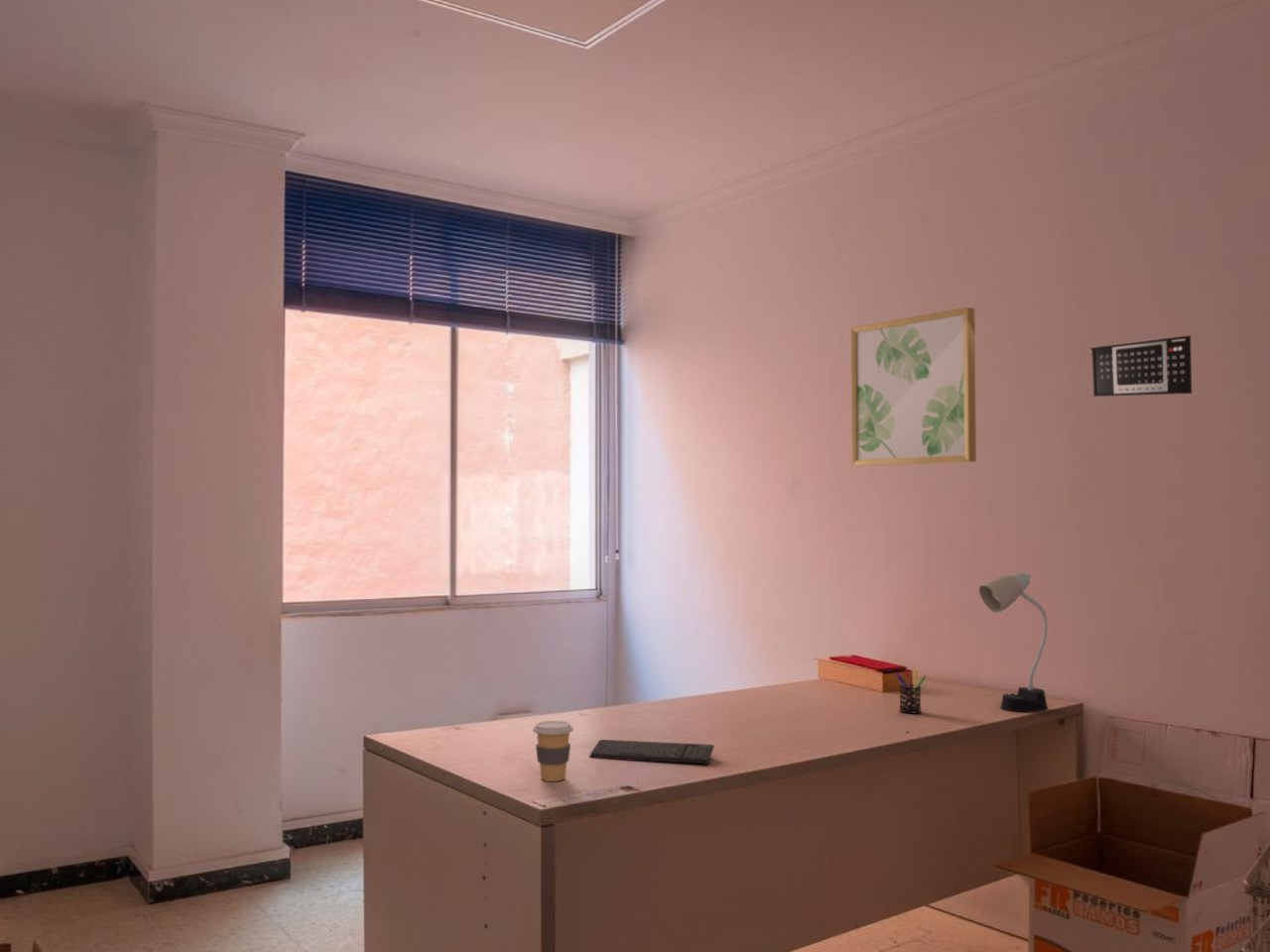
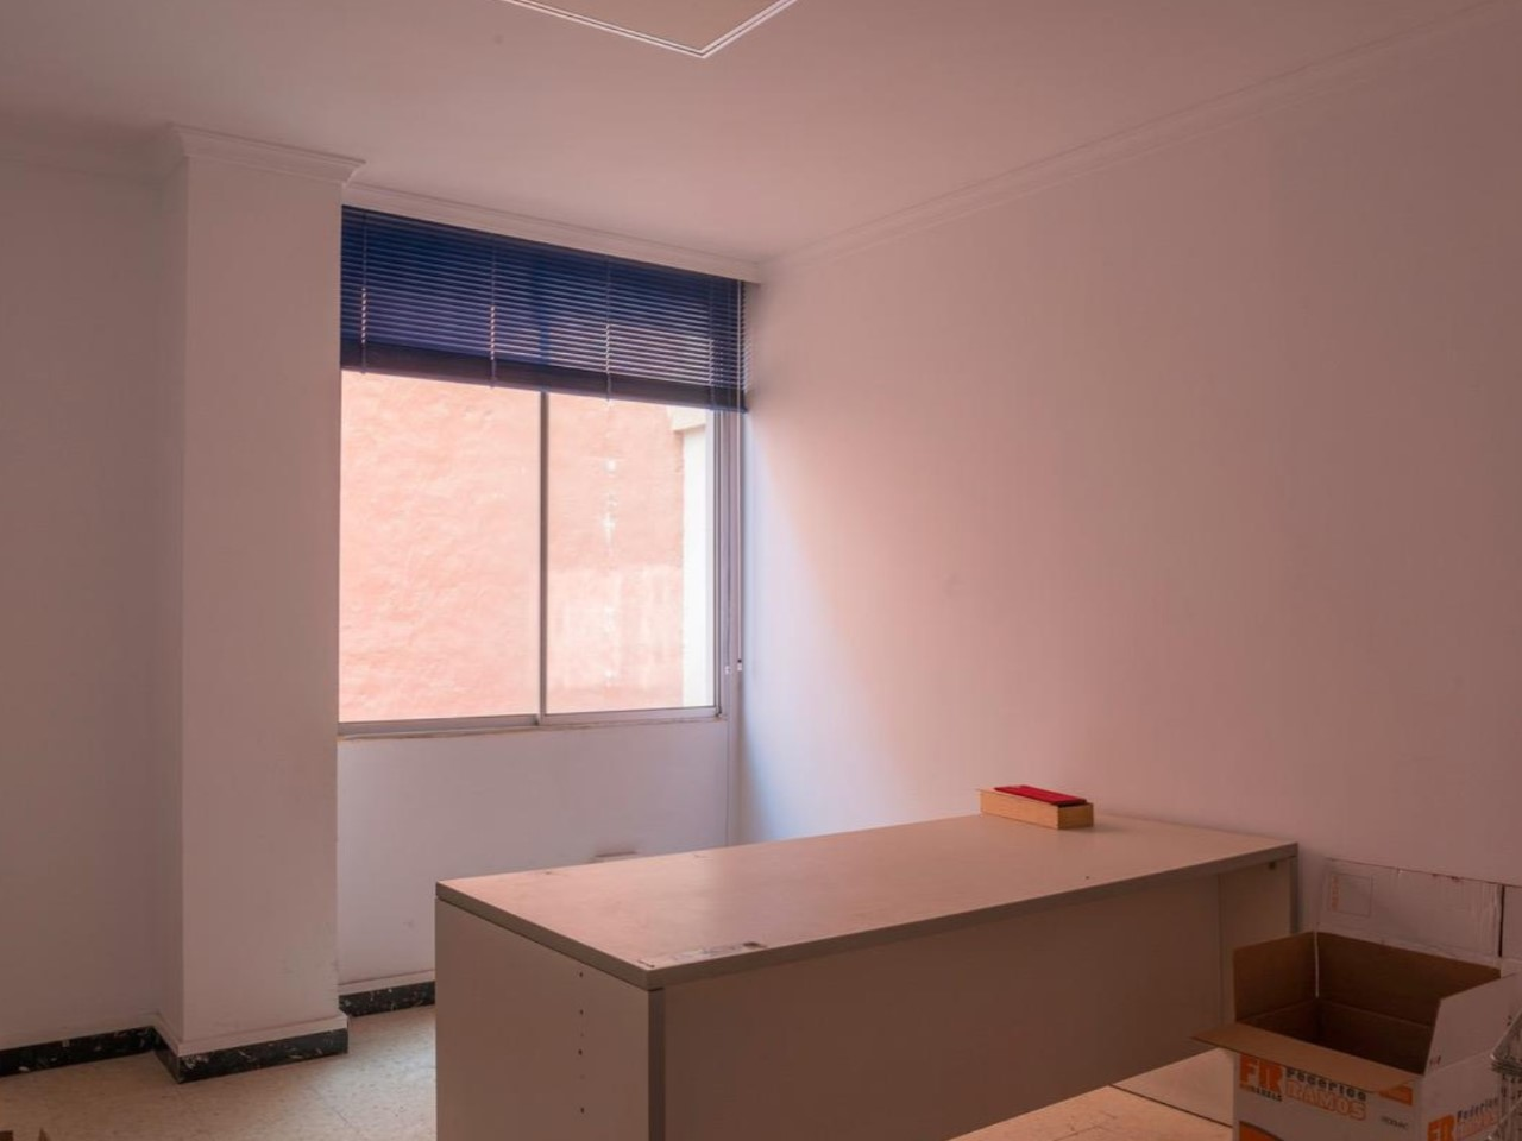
- desk lamp [978,571,1049,713]
- calendar [1088,334,1193,398]
- coffee cup [532,720,574,782]
- wall art [850,306,977,467]
- pen holder [894,667,927,714]
- keyboard [588,739,714,765]
